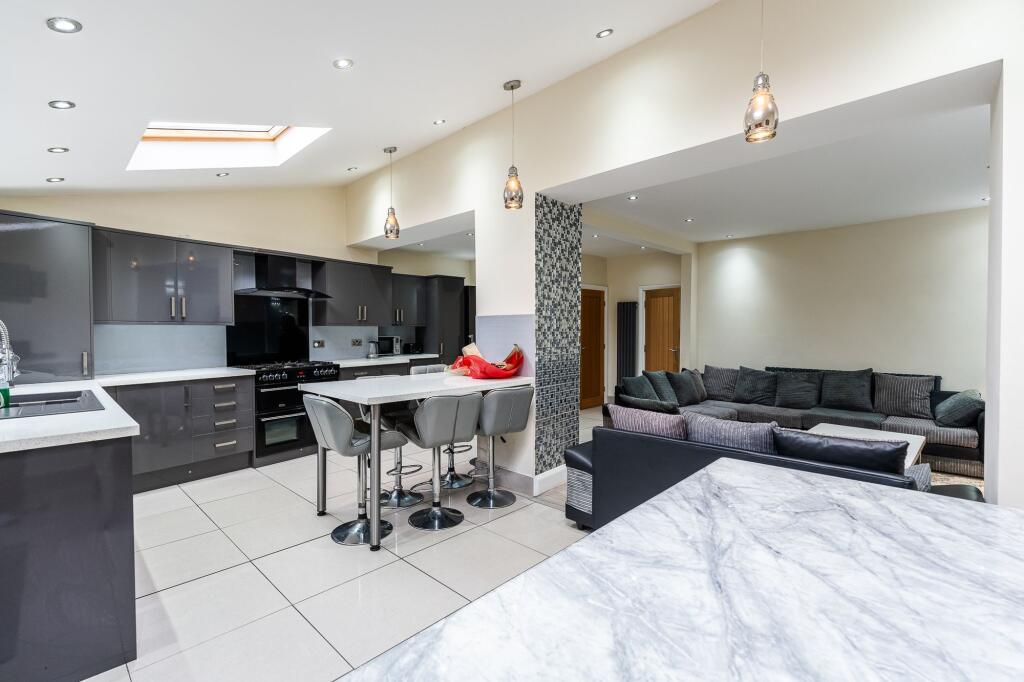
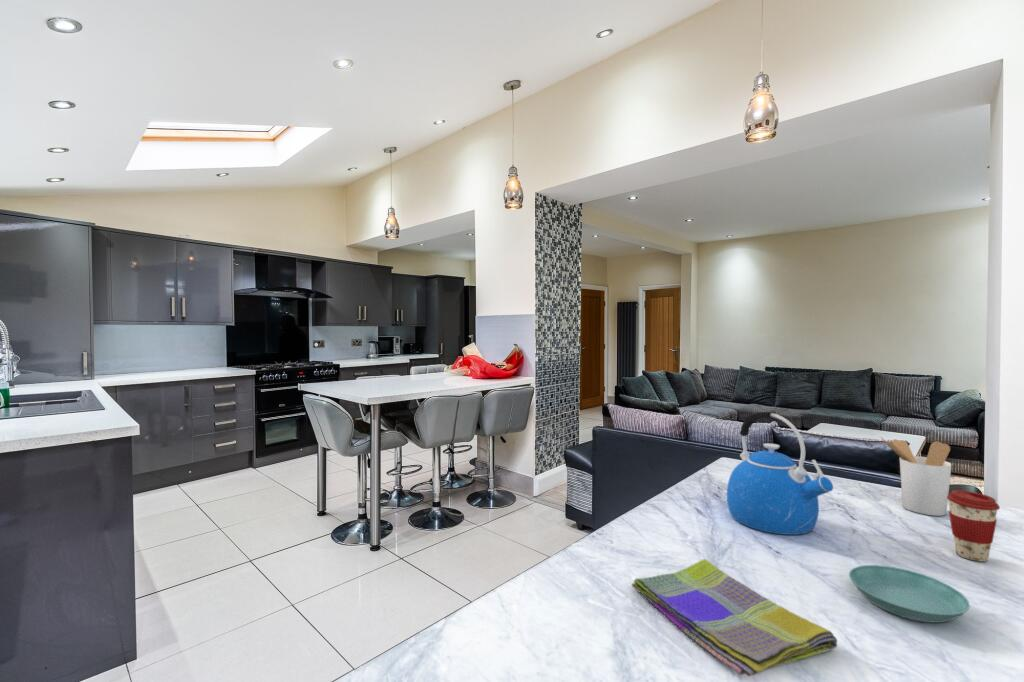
+ coffee cup [947,489,1001,562]
+ saucer [848,564,971,624]
+ utensil holder [879,436,952,517]
+ kettle [726,410,834,536]
+ dish towel [631,558,838,677]
